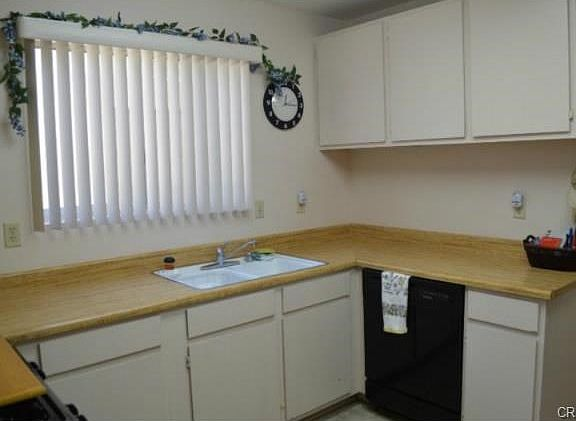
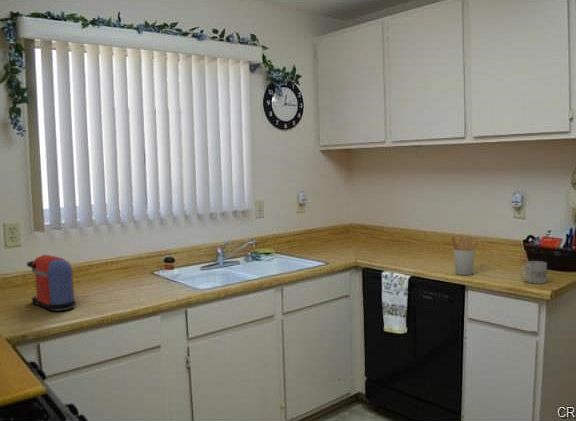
+ mug [519,260,548,285]
+ coffee maker [26,254,76,312]
+ utensil holder [450,236,480,276]
